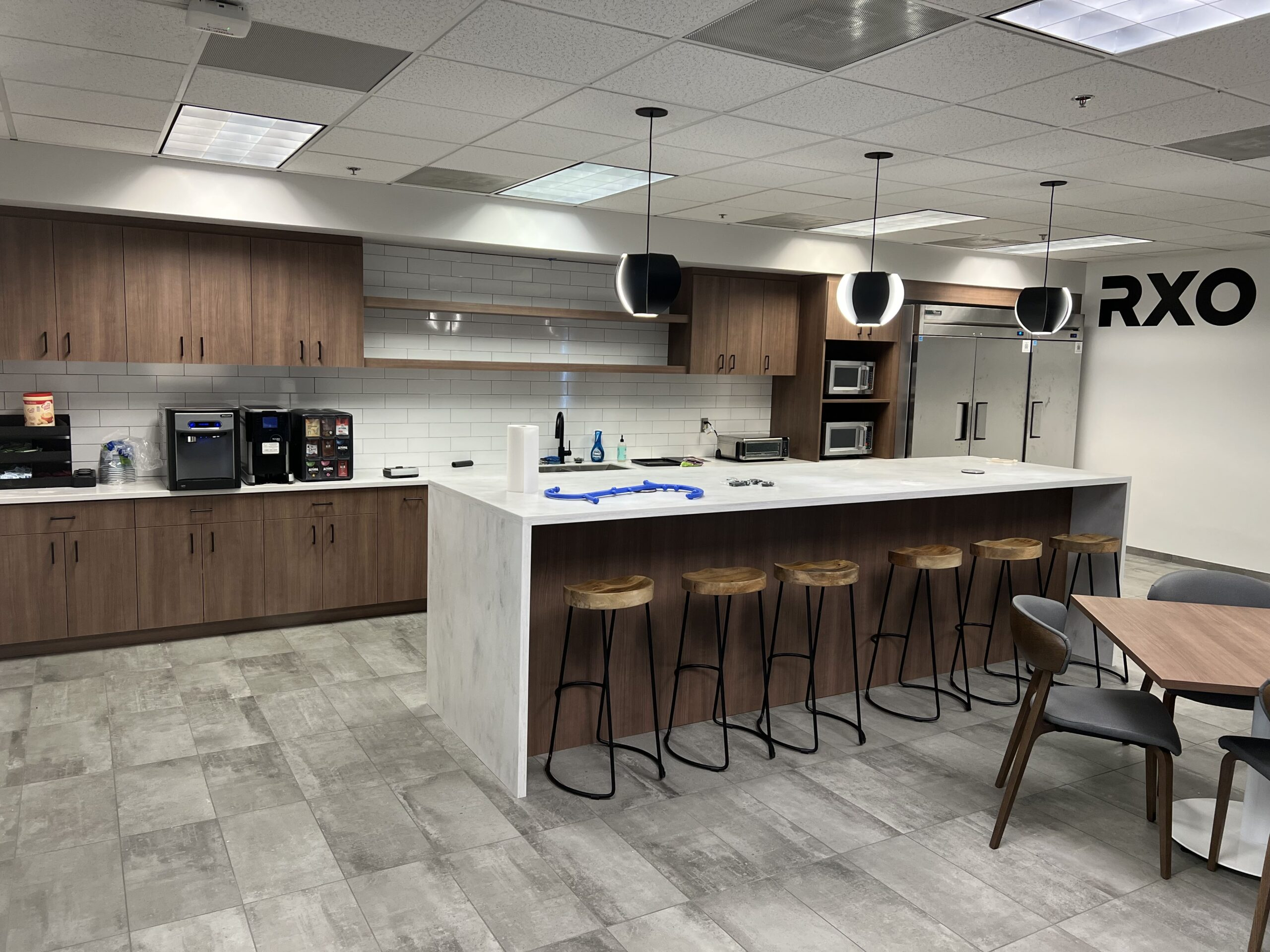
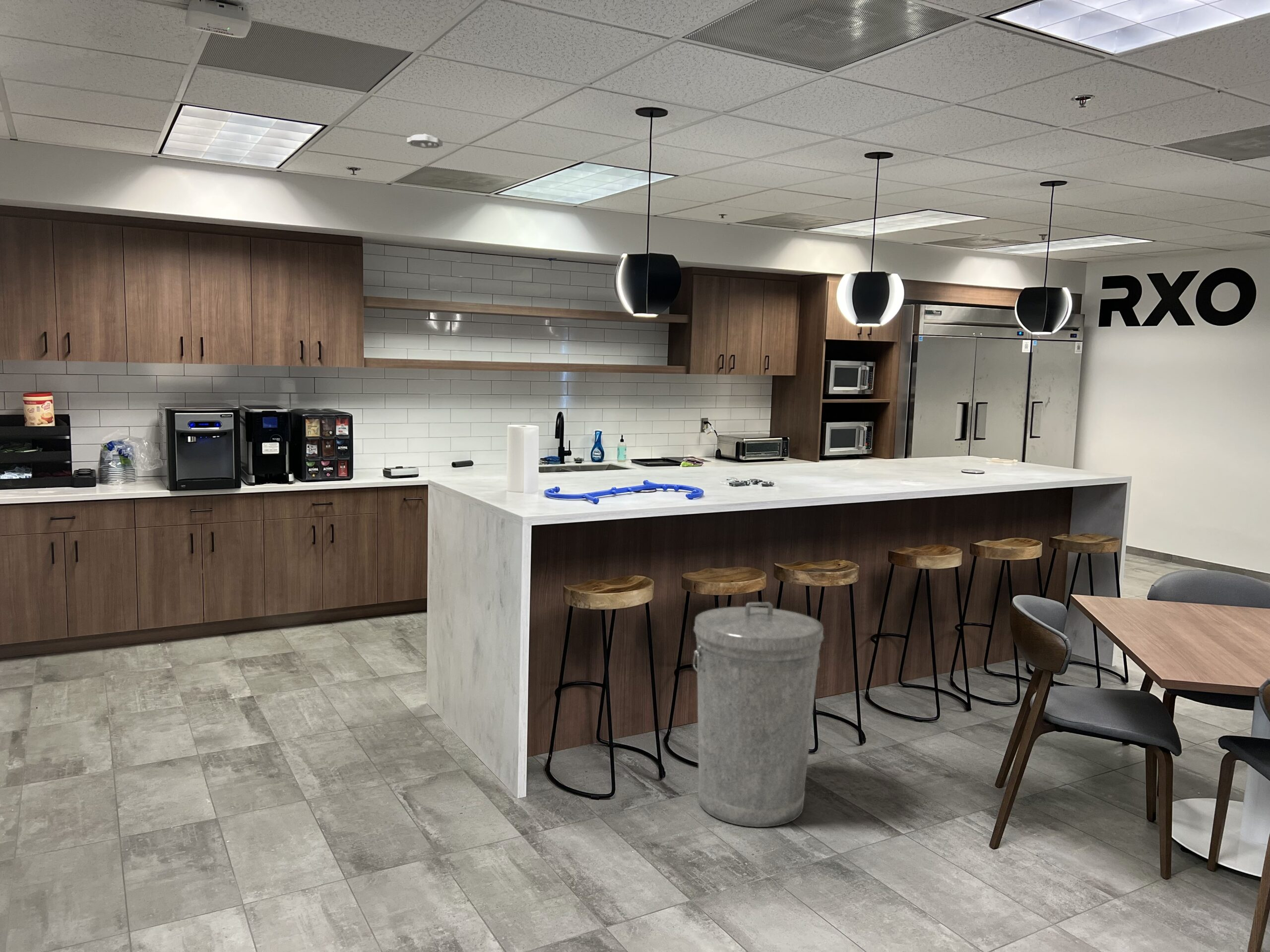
+ smoke detector [406,133,443,149]
+ trash can [693,601,825,828]
